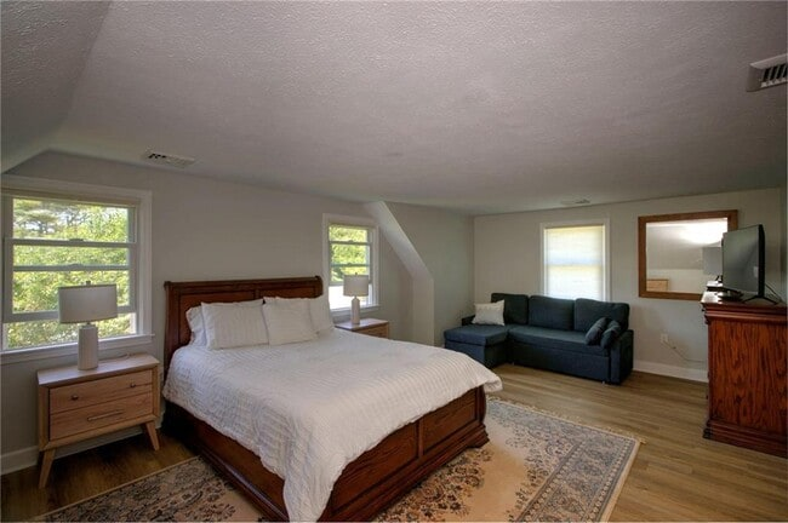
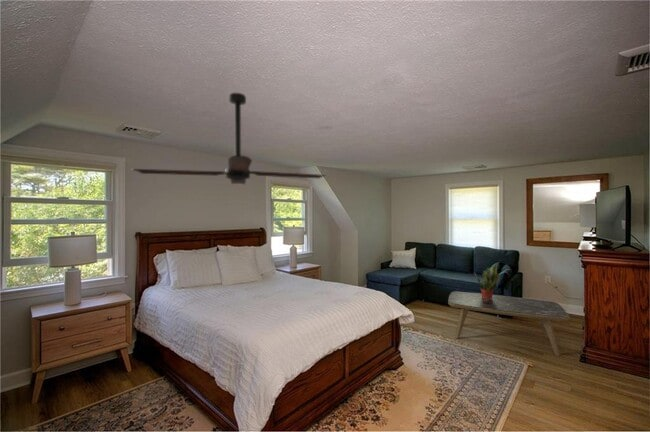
+ ceiling fan [131,92,327,186]
+ coffee table [447,290,570,357]
+ potted plant [473,263,501,299]
